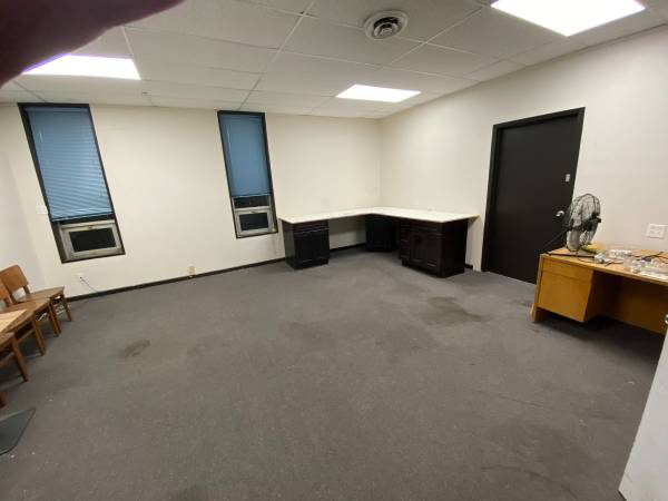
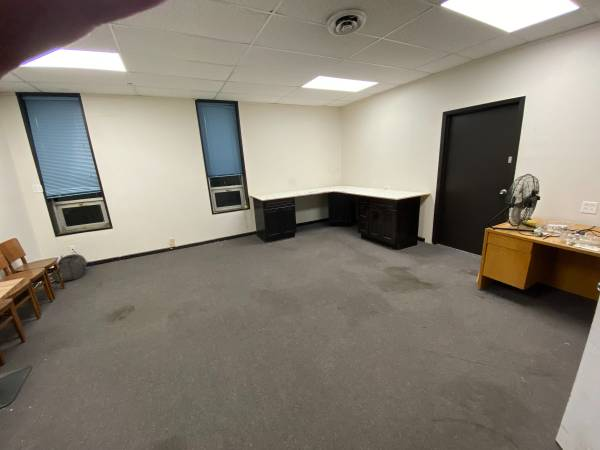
+ backpack [50,253,88,283]
